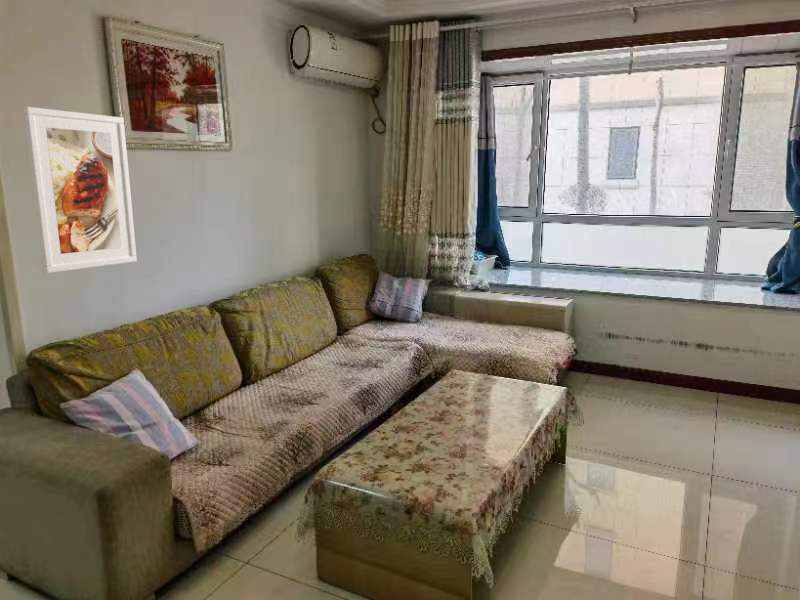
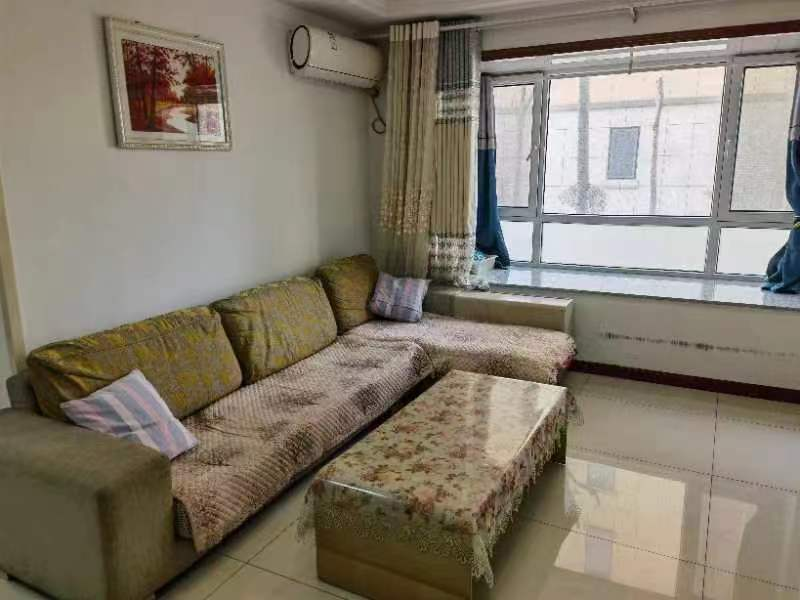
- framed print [22,106,138,274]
